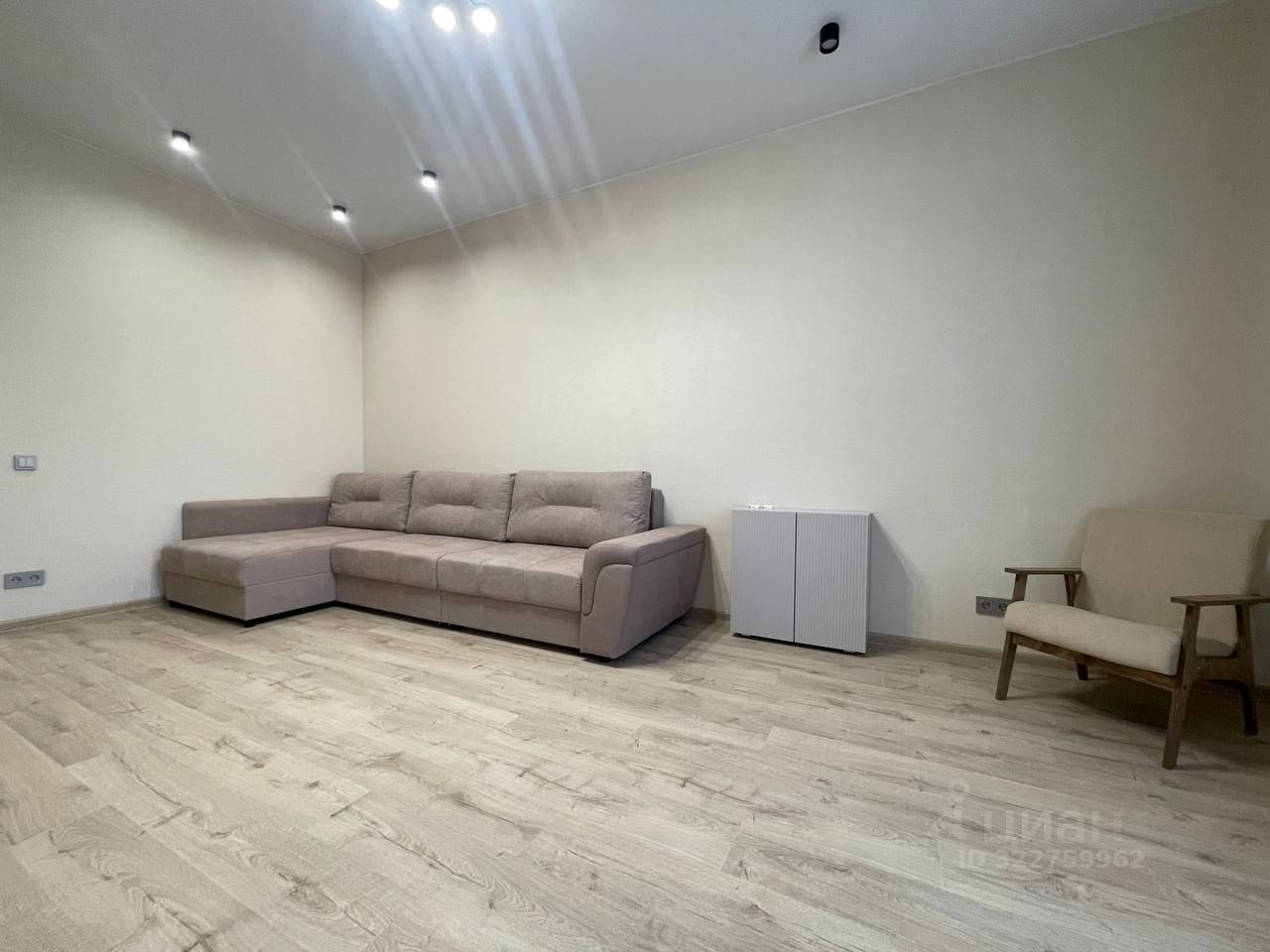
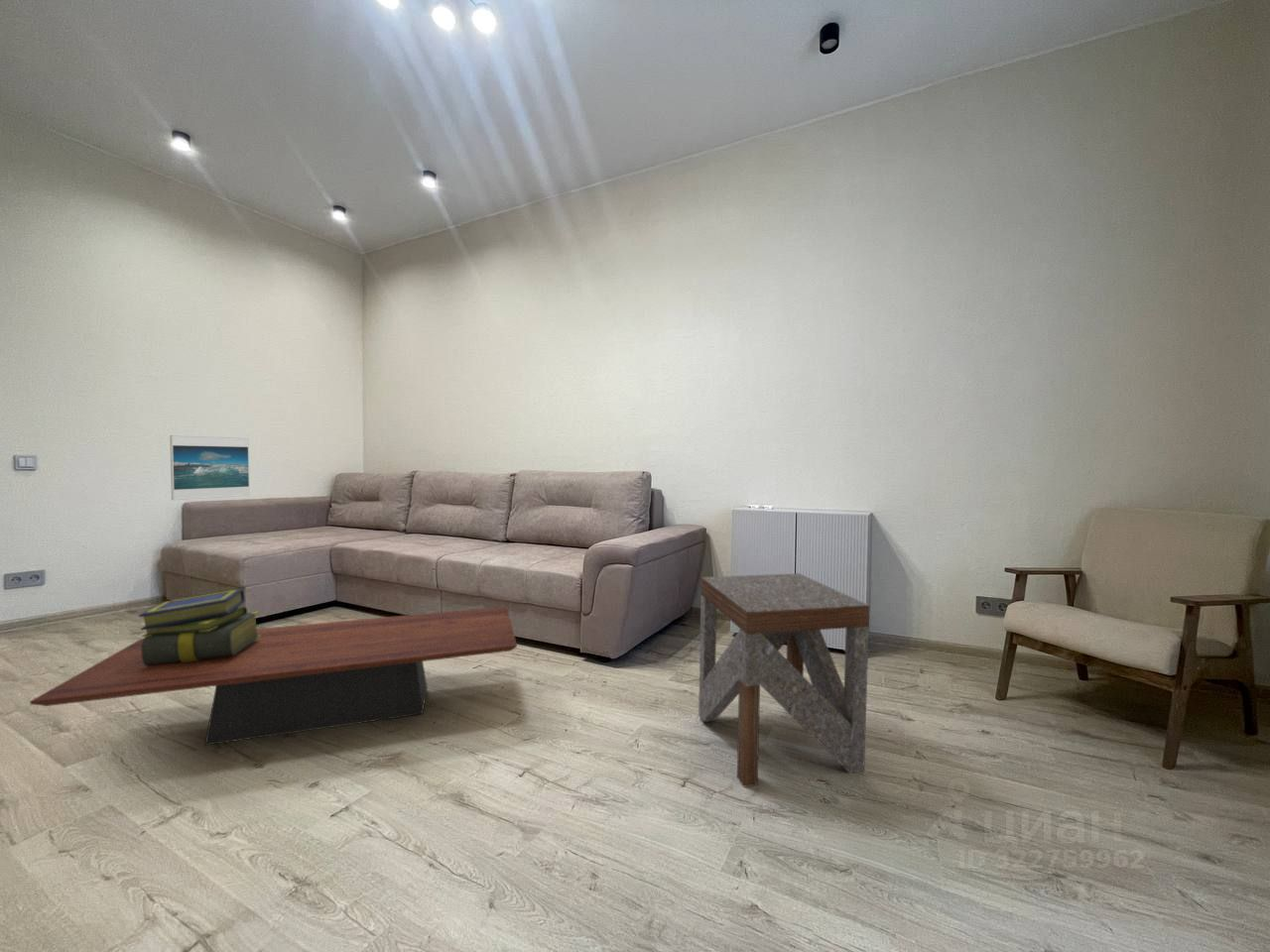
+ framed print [169,434,251,501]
+ side table [698,572,870,788]
+ stack of books [138,588,261,665]
+ coffee table [29,606,518,747]
